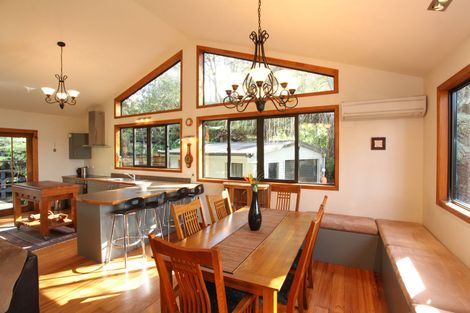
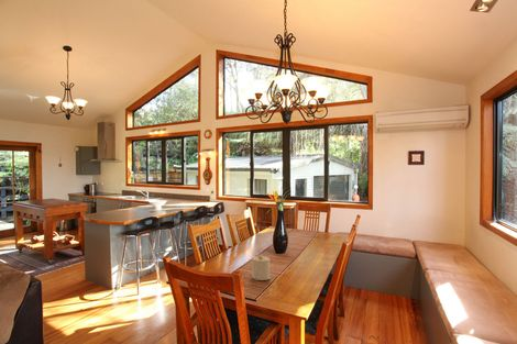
+ candle [251,254,272,281]
